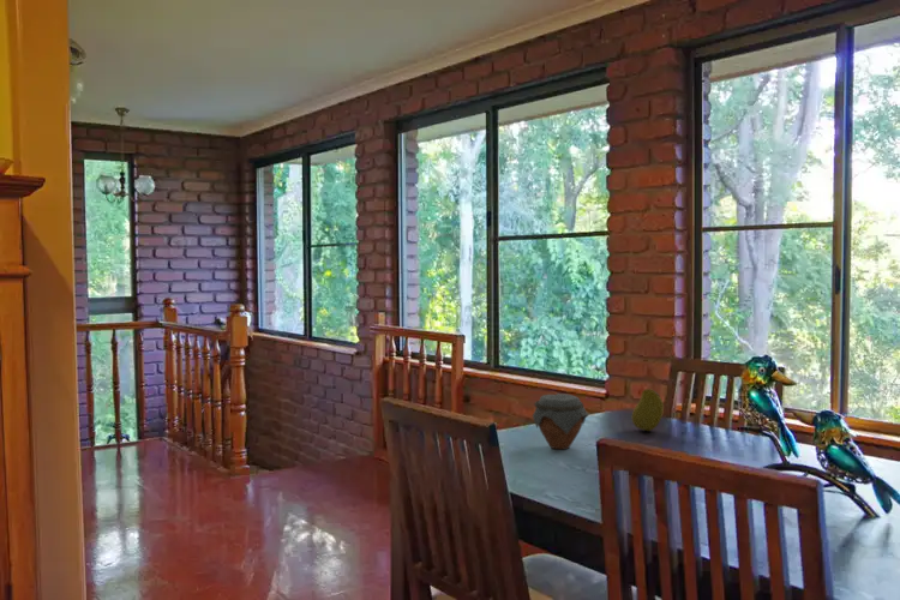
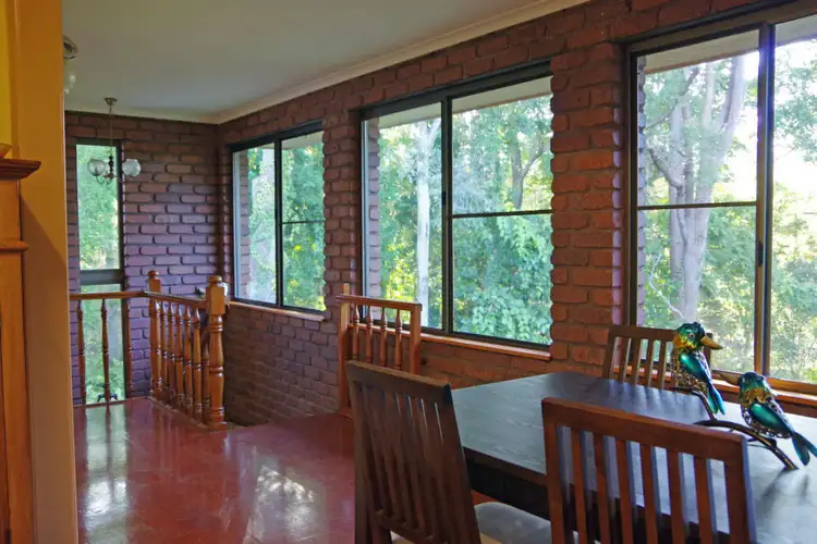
- jar [532,392,590,450]
- fruit [631,388,665,432]
